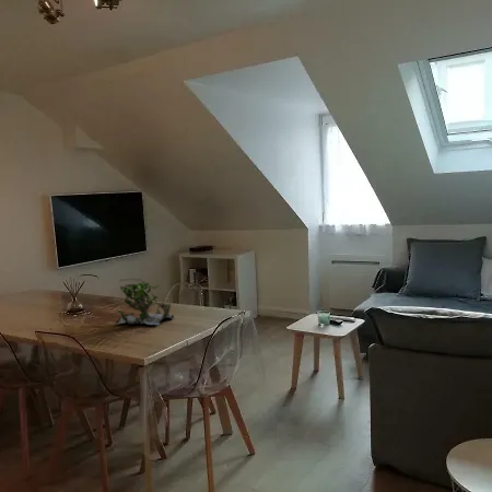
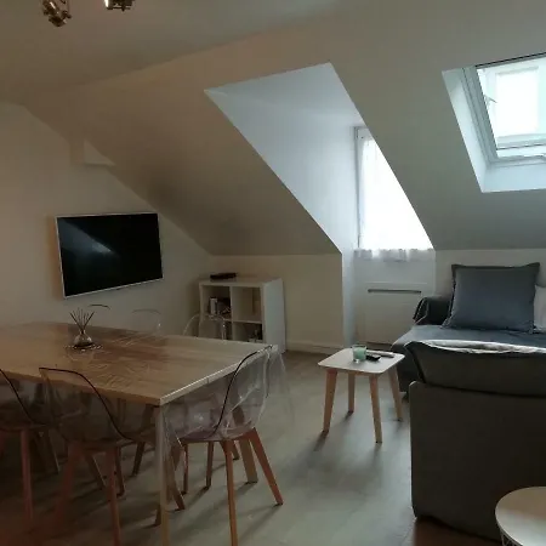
- plant [115,280,175,326]
